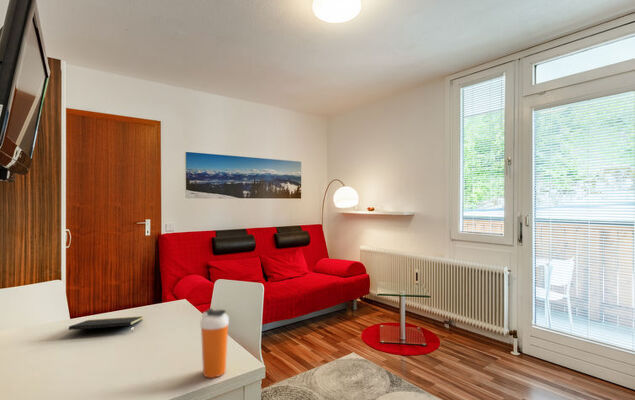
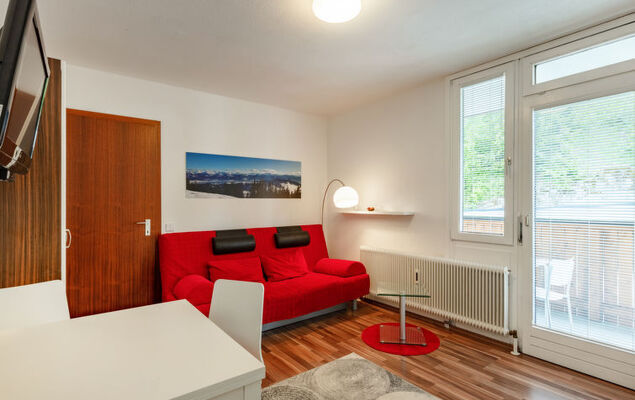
- shaker bottle [199,307,230,379]
- notepad [68,315,144,334]
